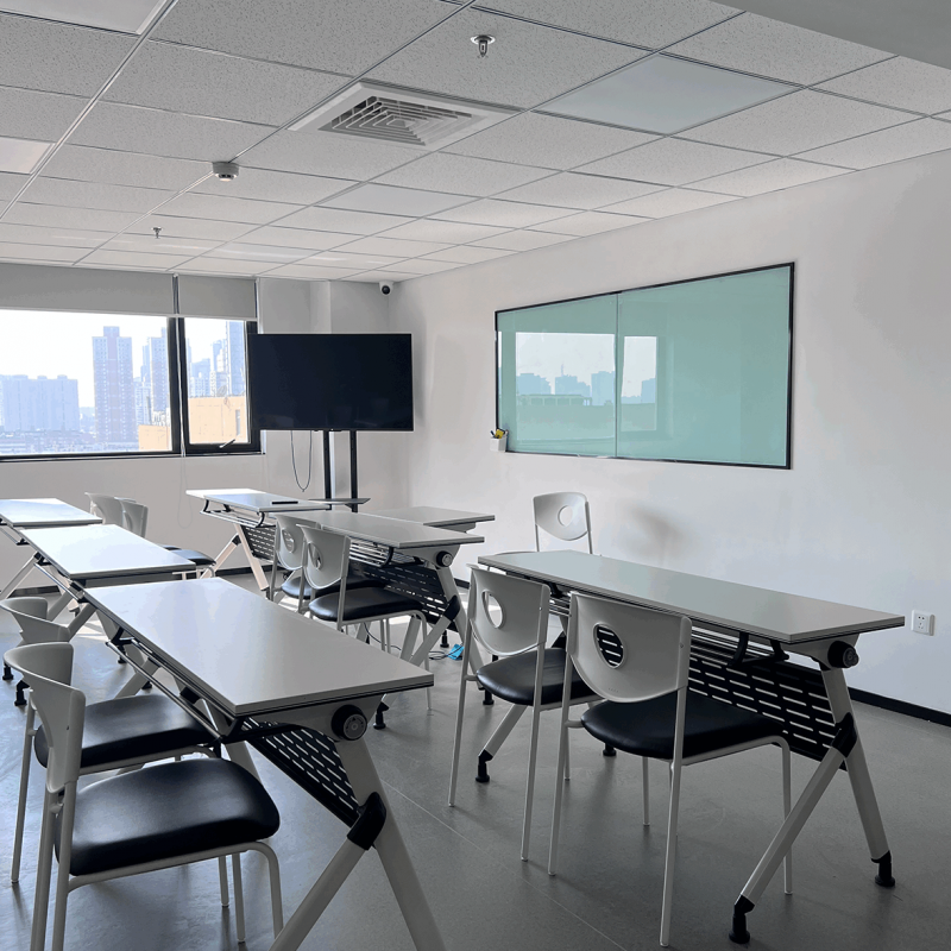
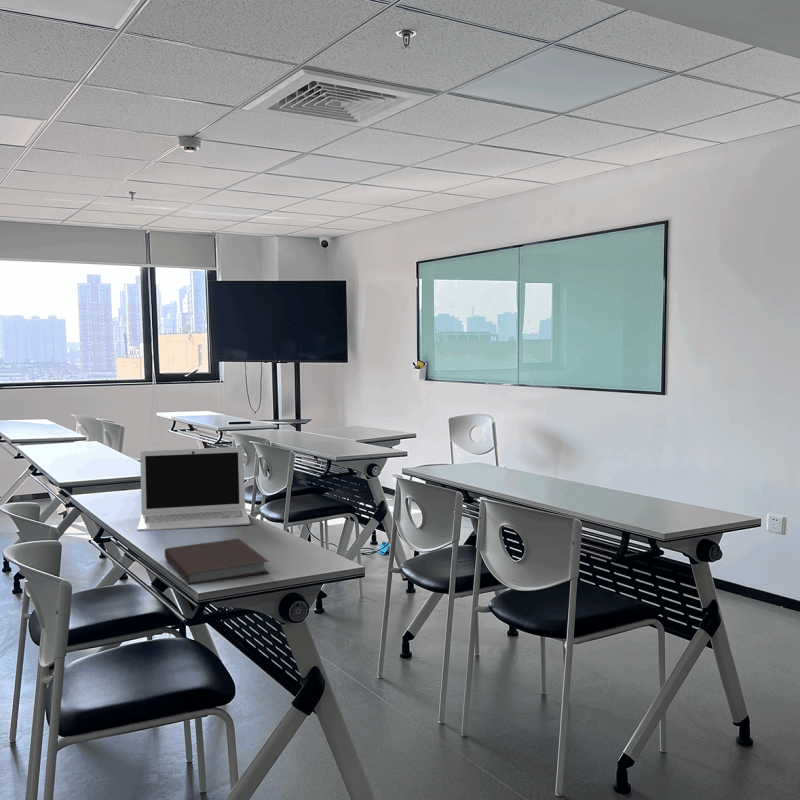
+ laptop [136,446,251,532]
+ notebook [164,537,270,586]
